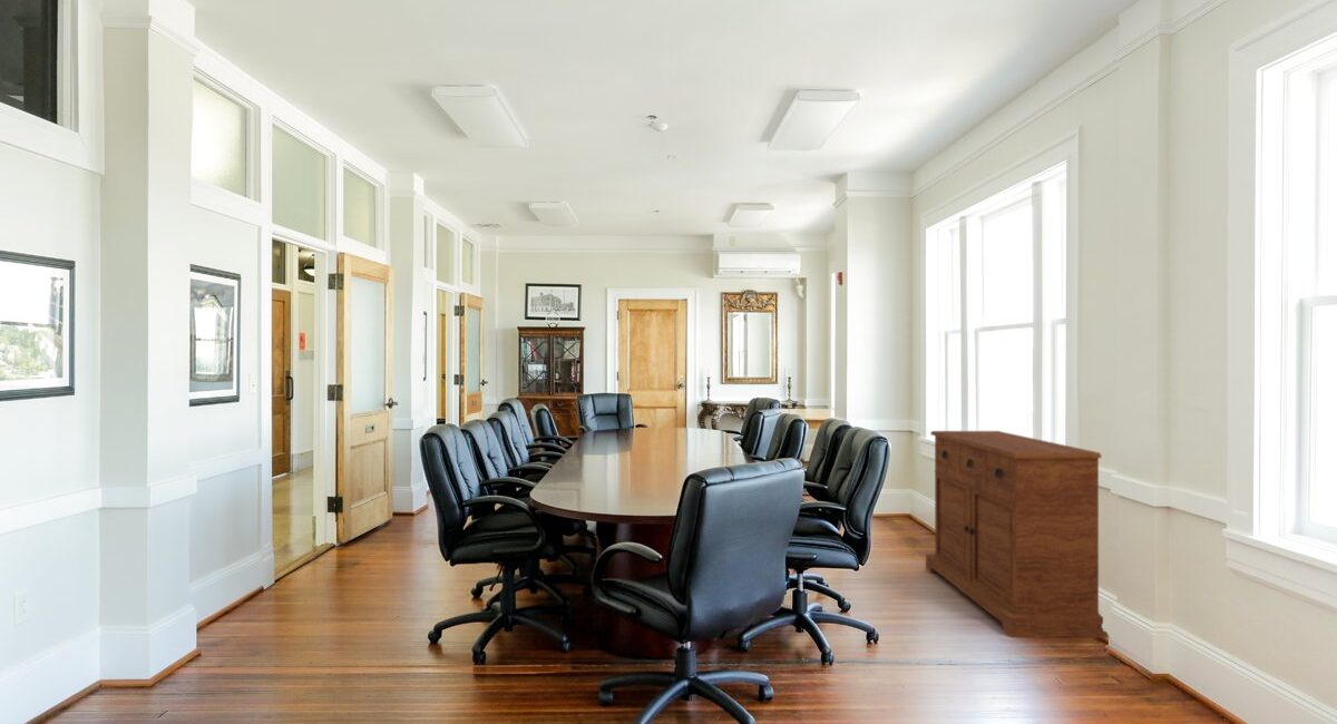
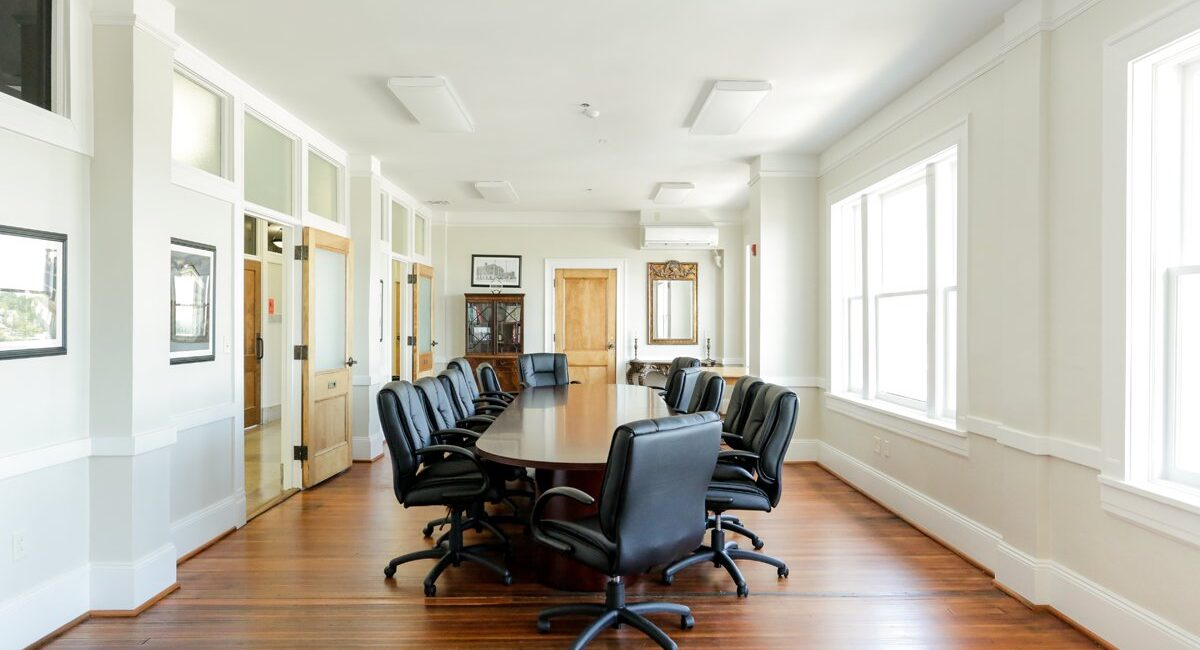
- sideboard [925,430,1110,638]
